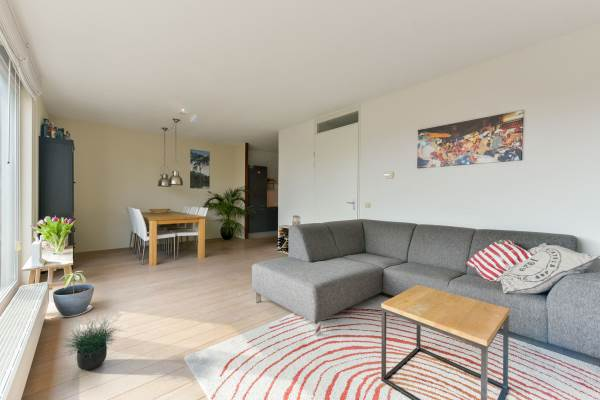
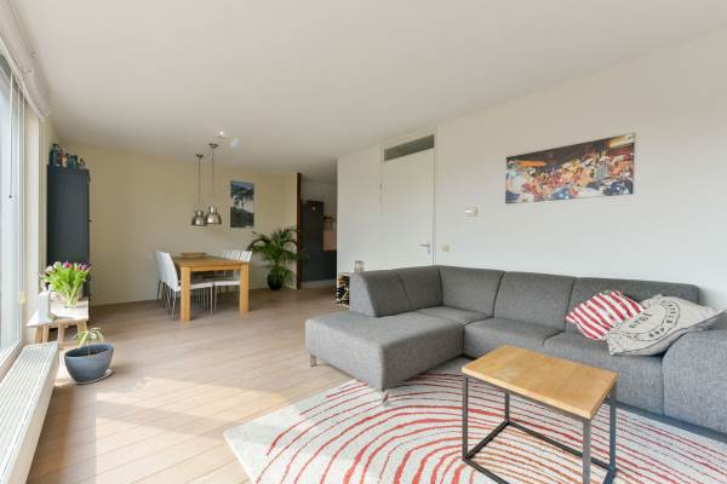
- potted plant [61,310,128,371]
